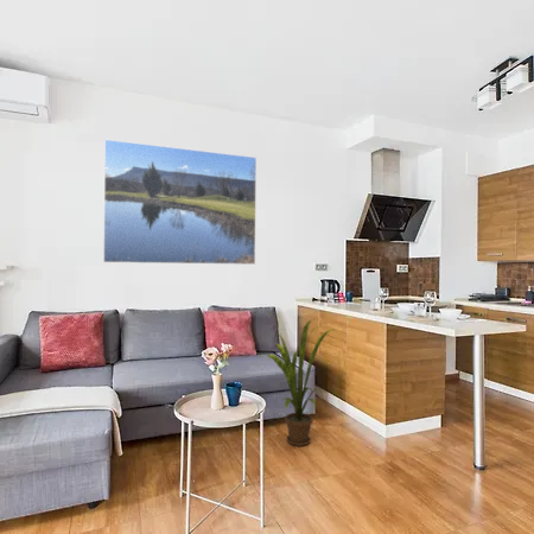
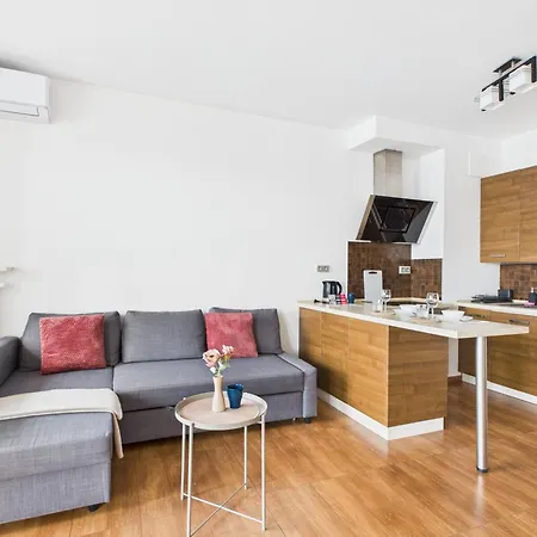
- house plant [267,311,338,447]
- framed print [102,138,258,266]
